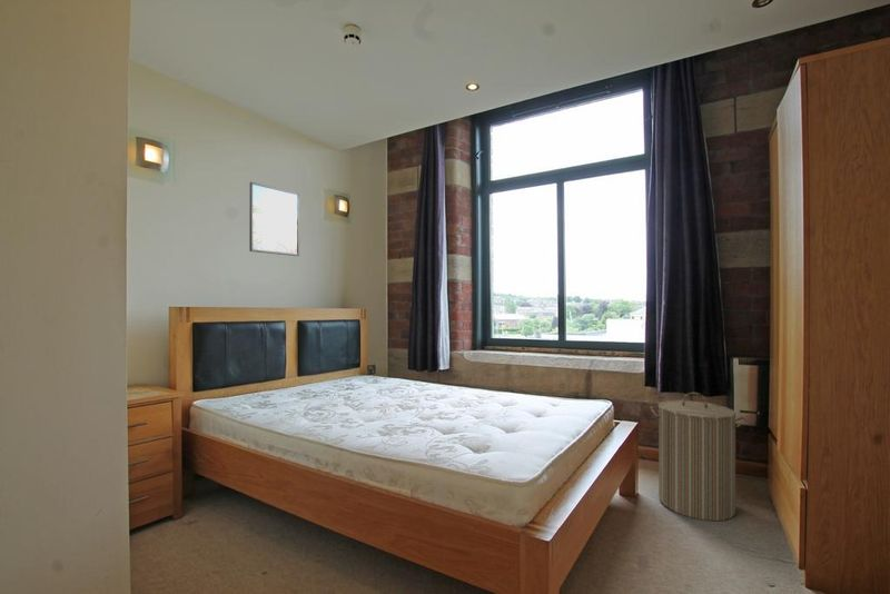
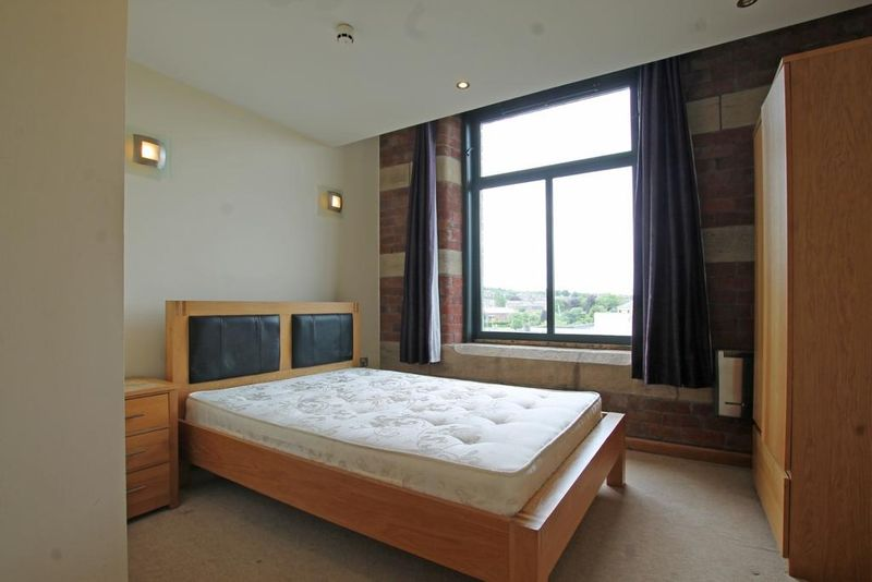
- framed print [248,181,300,257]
- laundry hamper [649,392,748,522]
